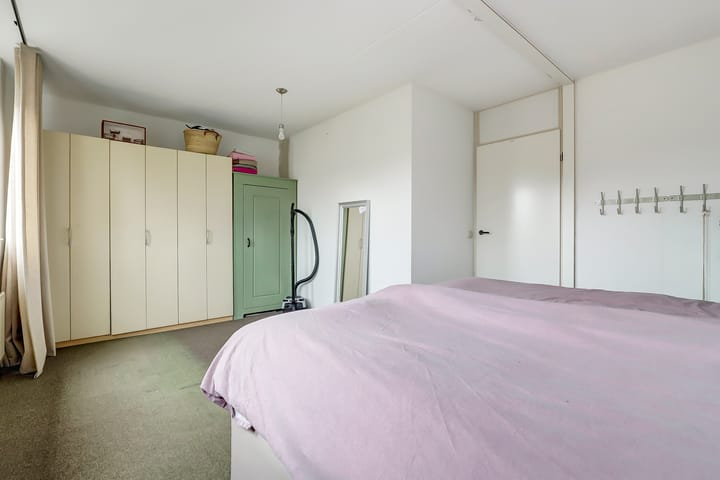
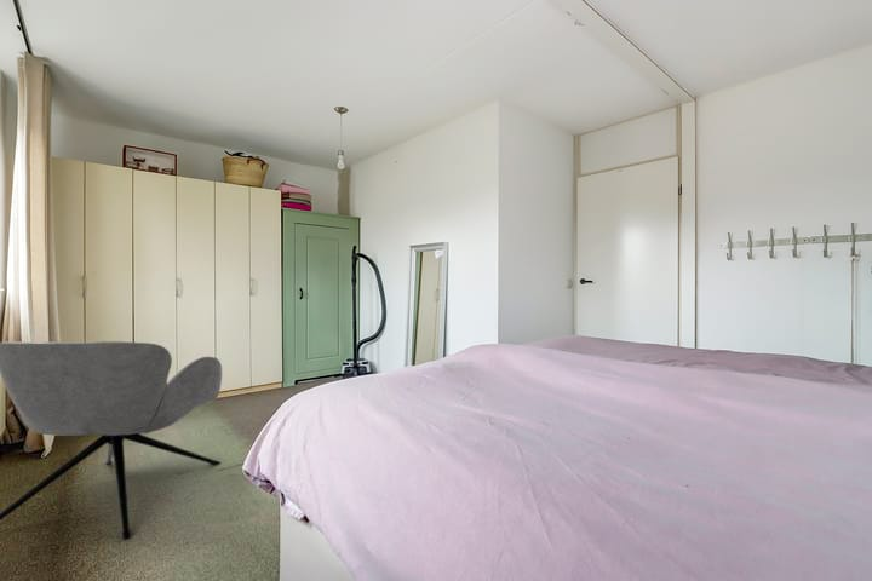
+ armchair [0,340,223,540]
